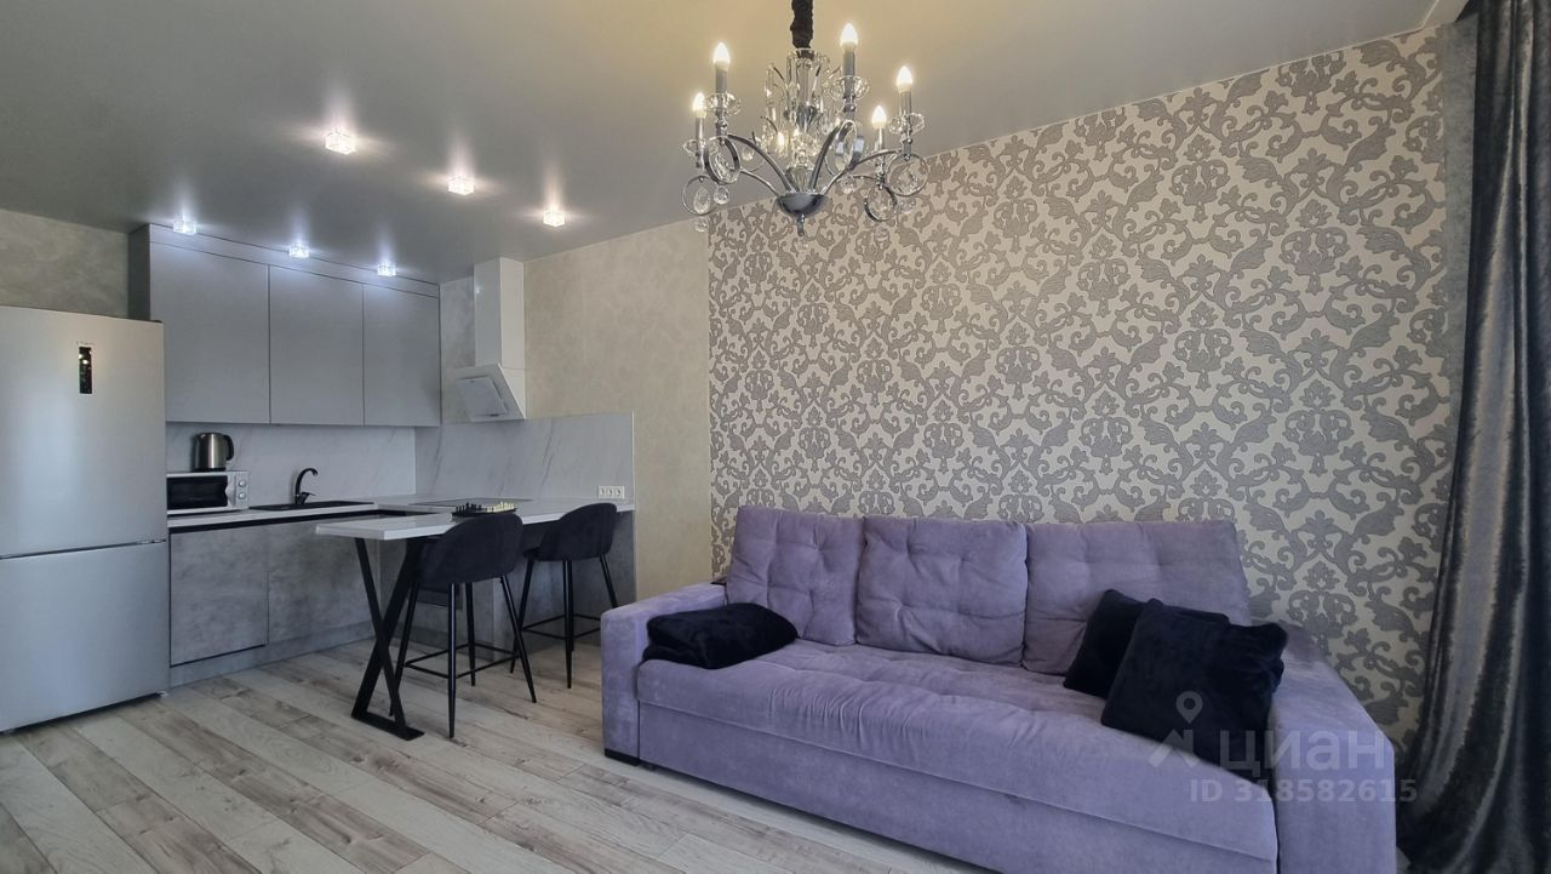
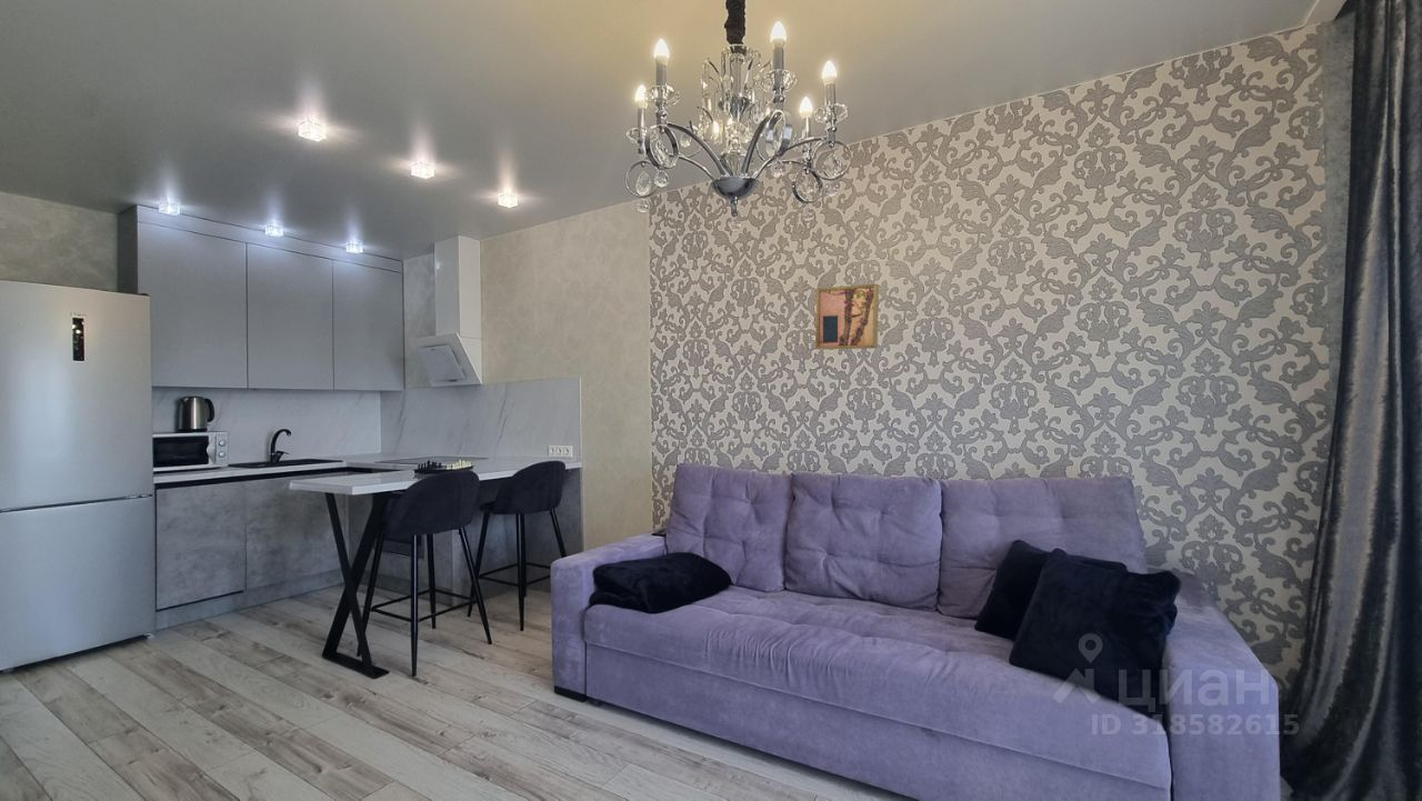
+ wall art [814,283,880,351]
